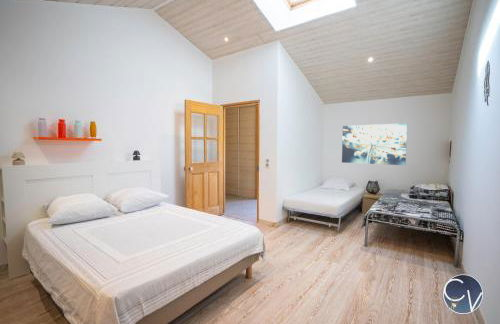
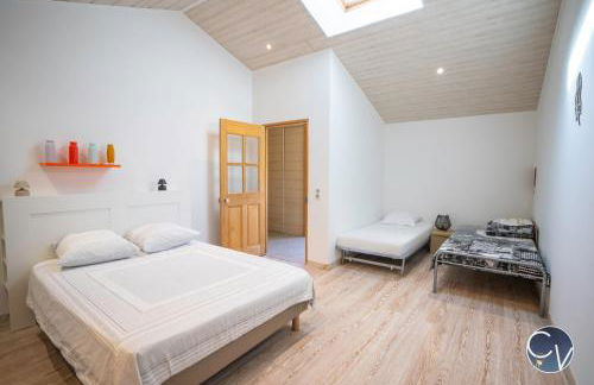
- wall art [341,122,408,166]
